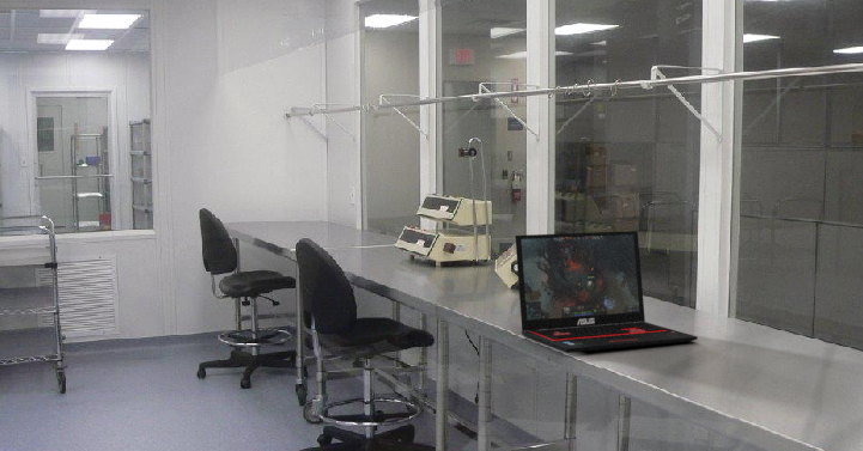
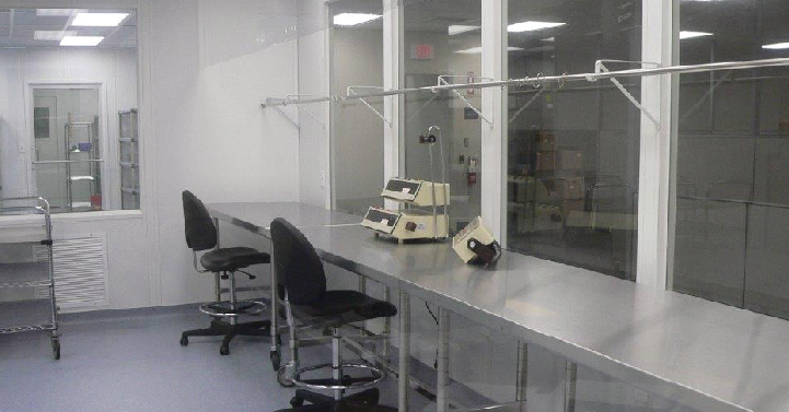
- laptop [513,230,699,354]
